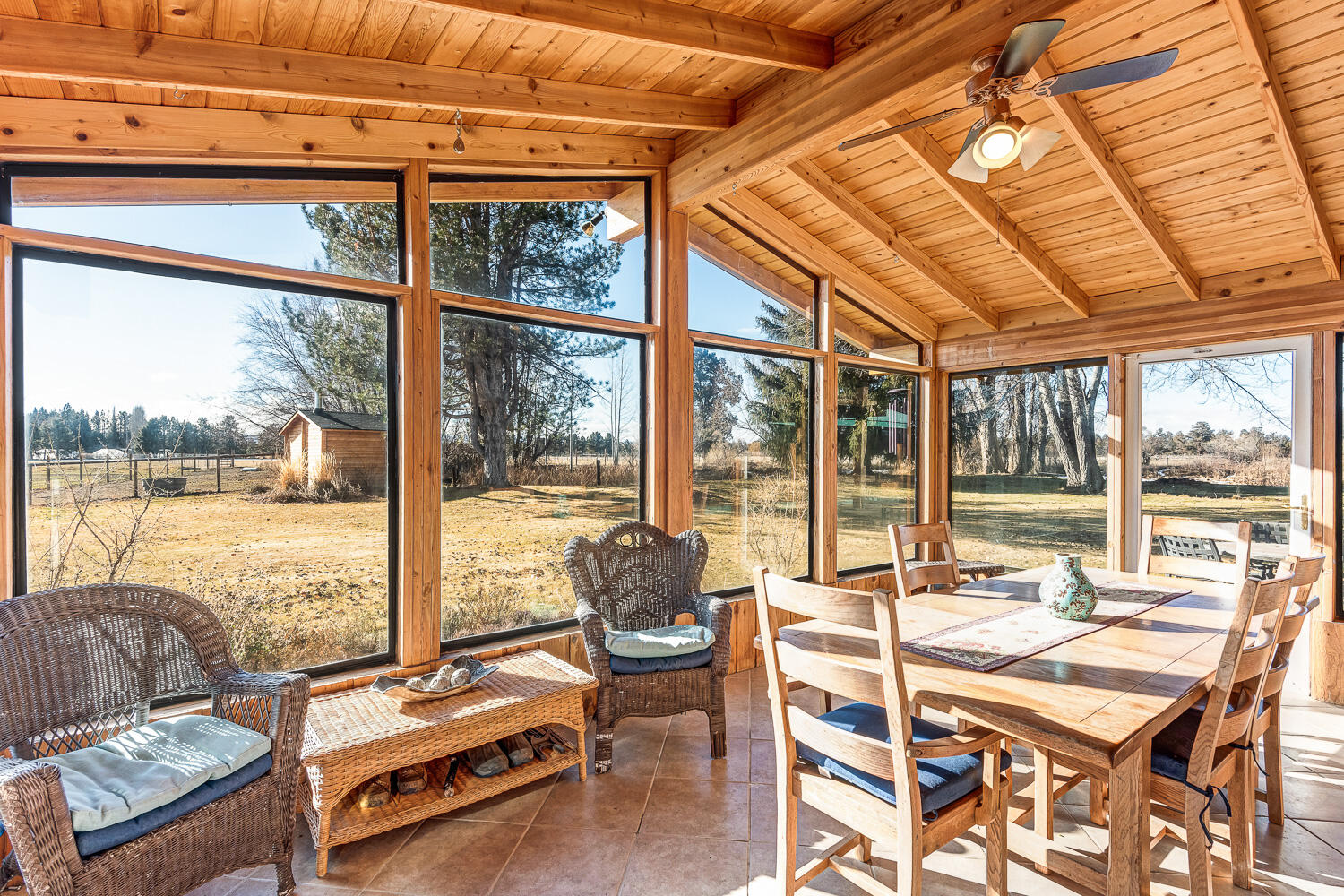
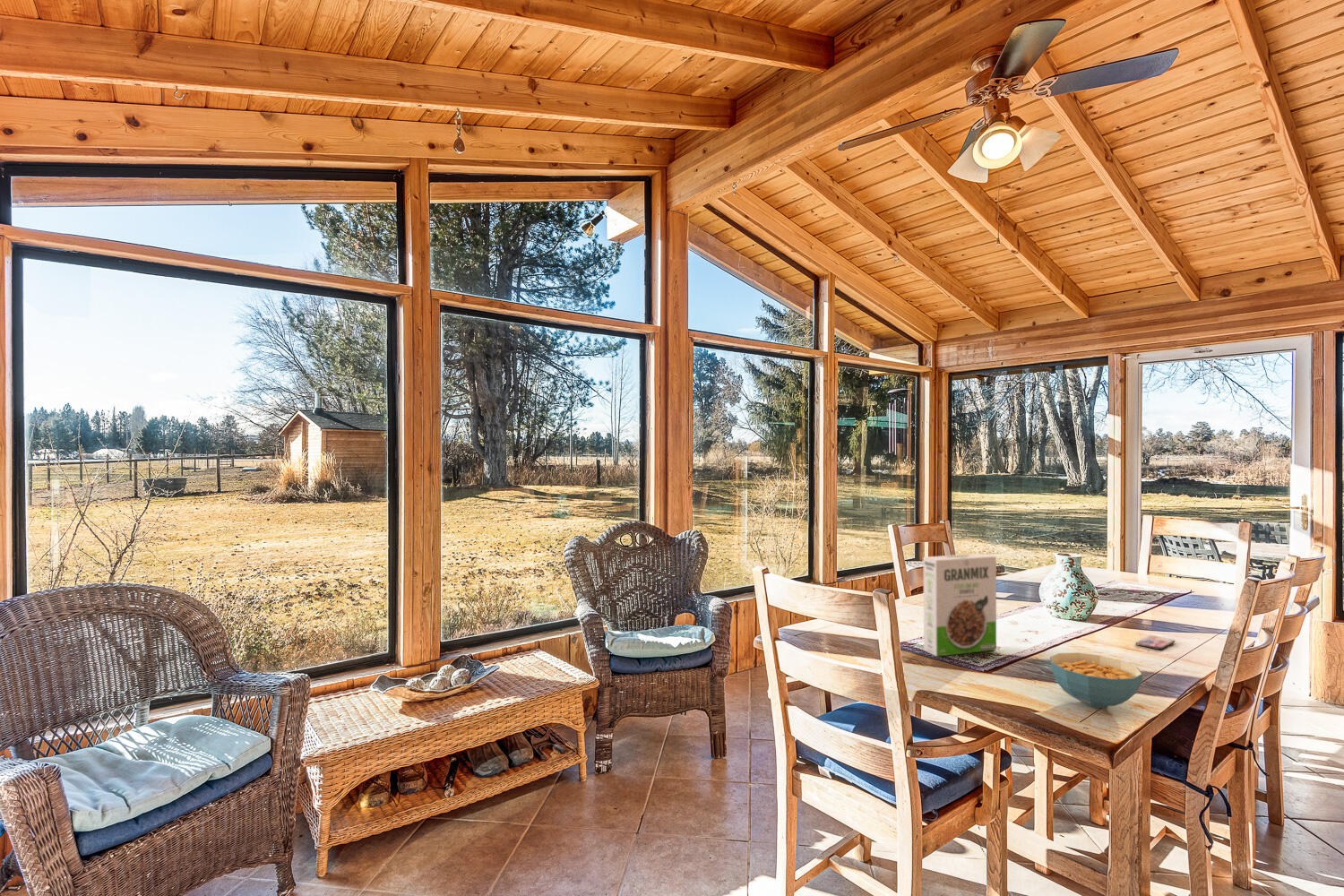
+ smartphone [1134,634,1176,650]
+ cereal box [923,553,997,658]
+ cereal bowl [1049,652,1143,709]
